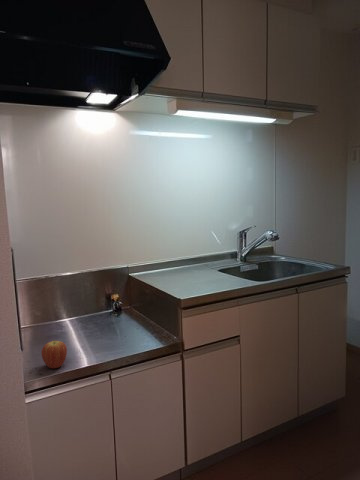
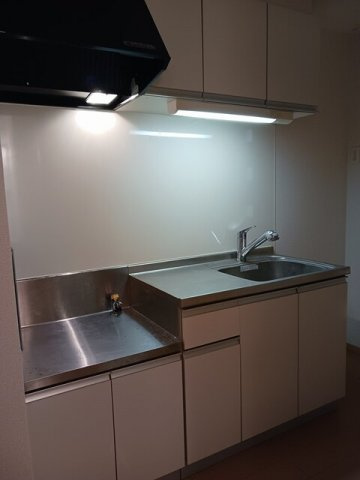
- fruit [41,340,68,369]
